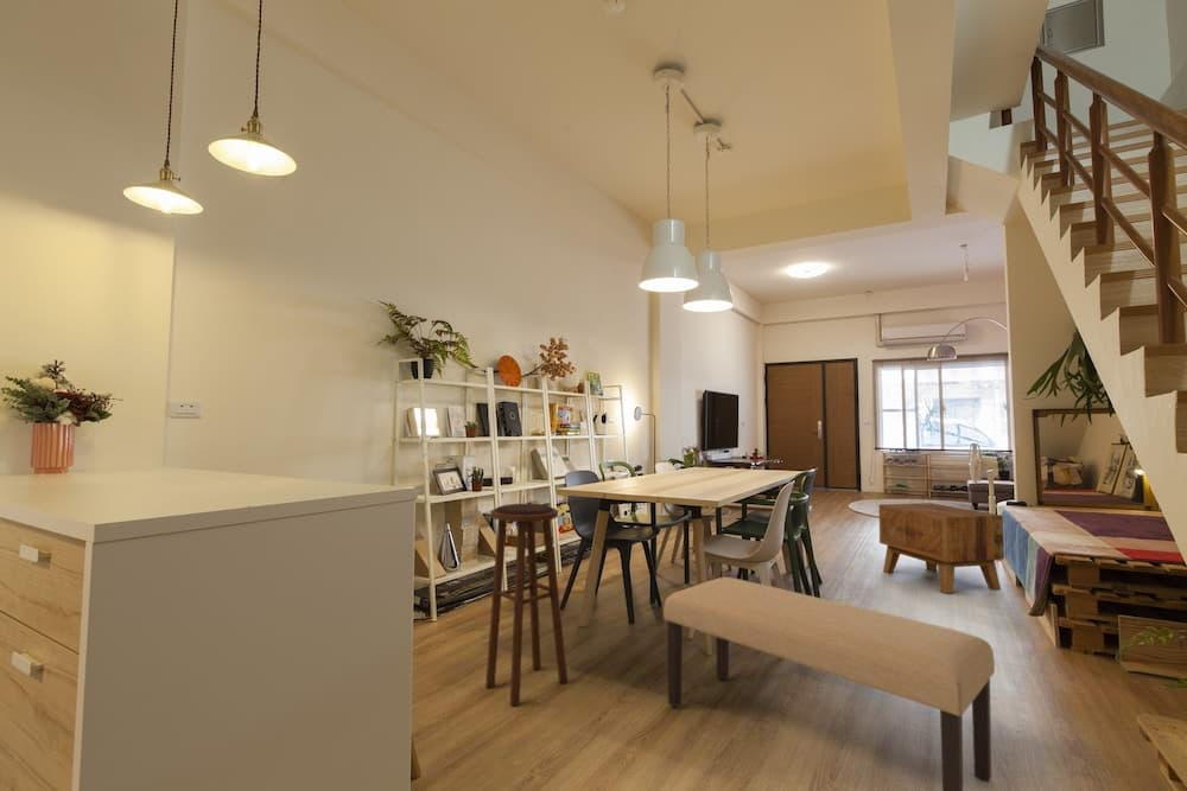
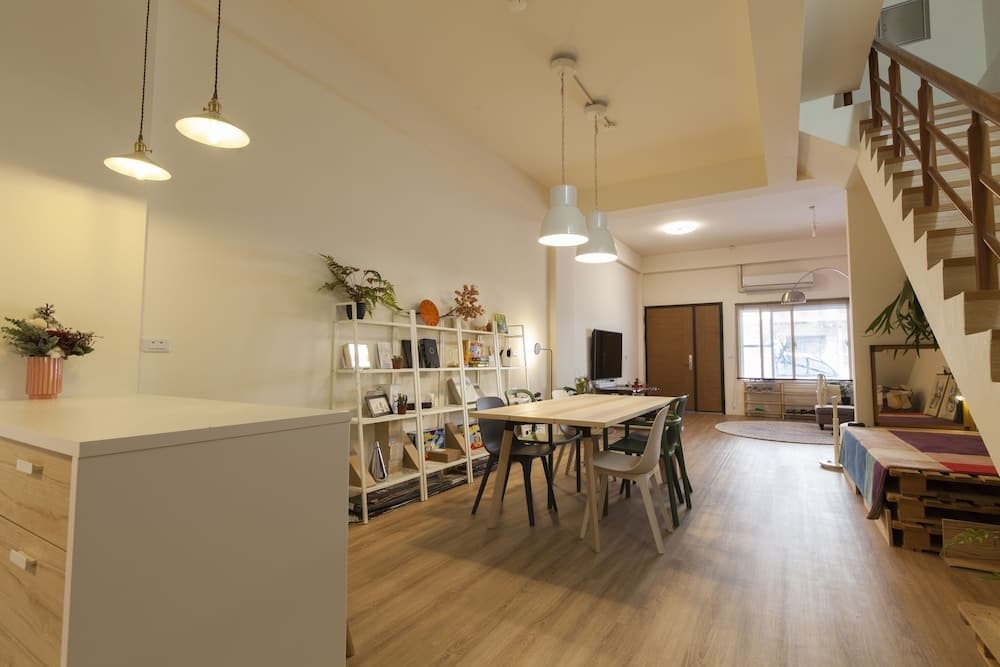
- side table [878,502,1005,595]
- bench [662,576,996,791]
- stool [484,503,569,707]
